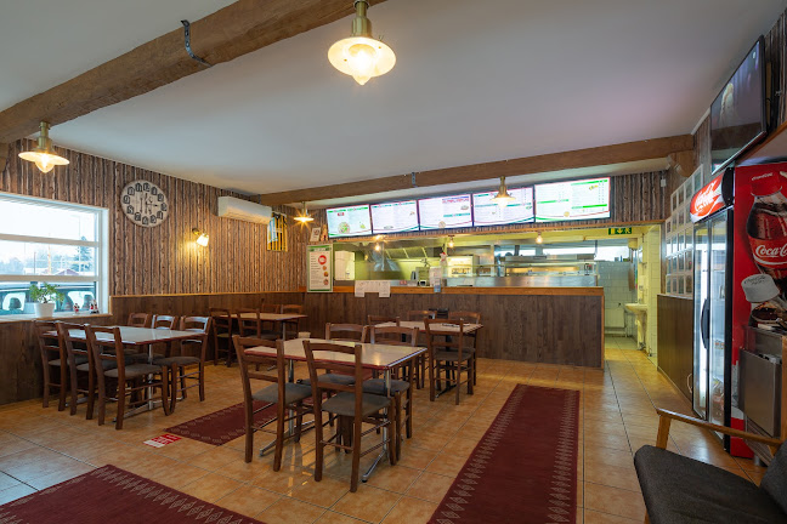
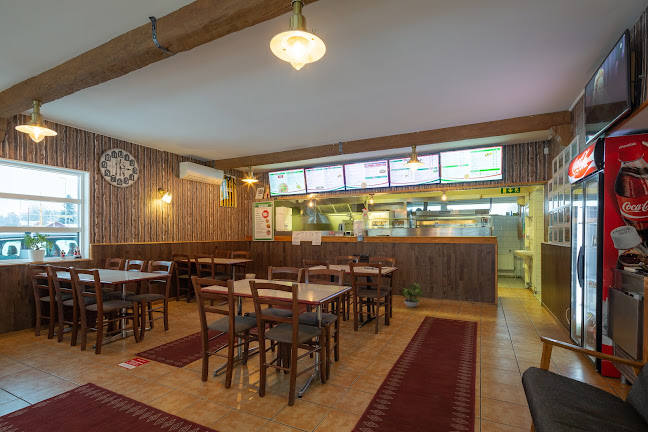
+ potted plant [401,282,424,308]
